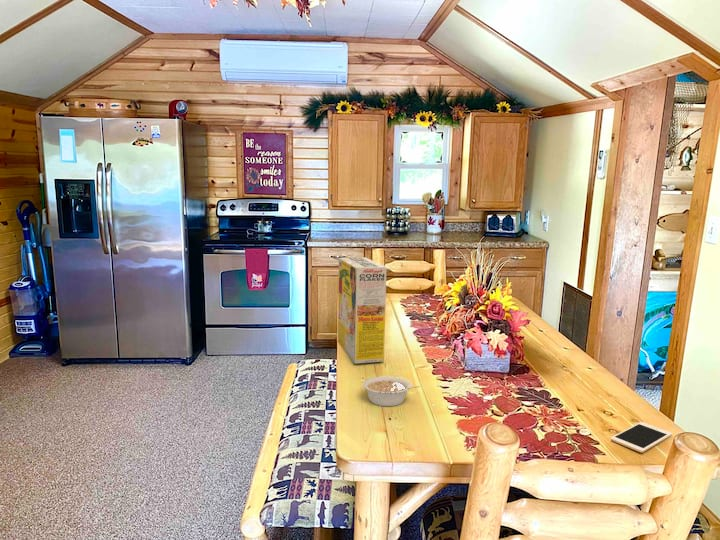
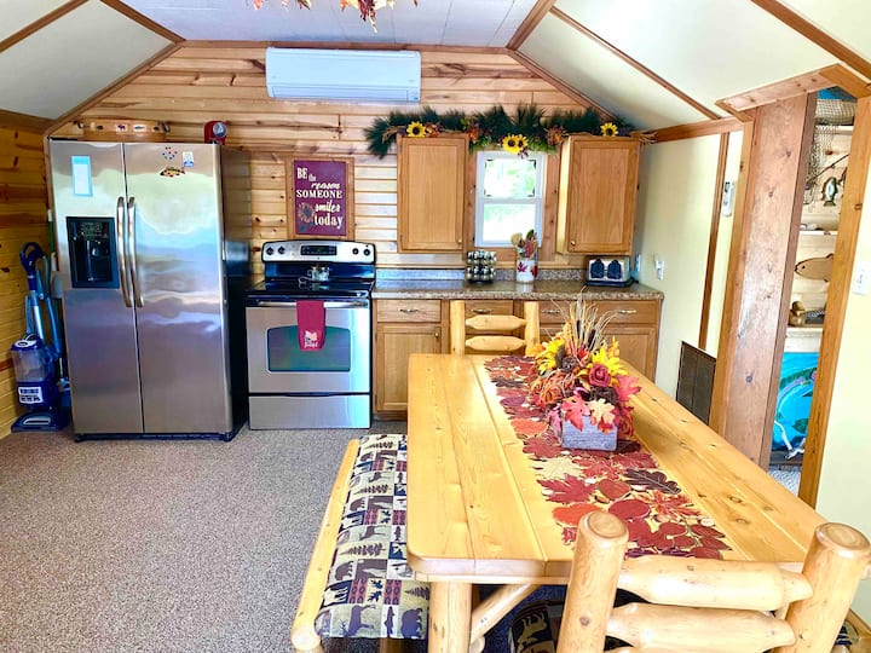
- legume [362,376,421,407]
- cell phone [610,421,673,453]
- cereal box [337,256,388,365]
